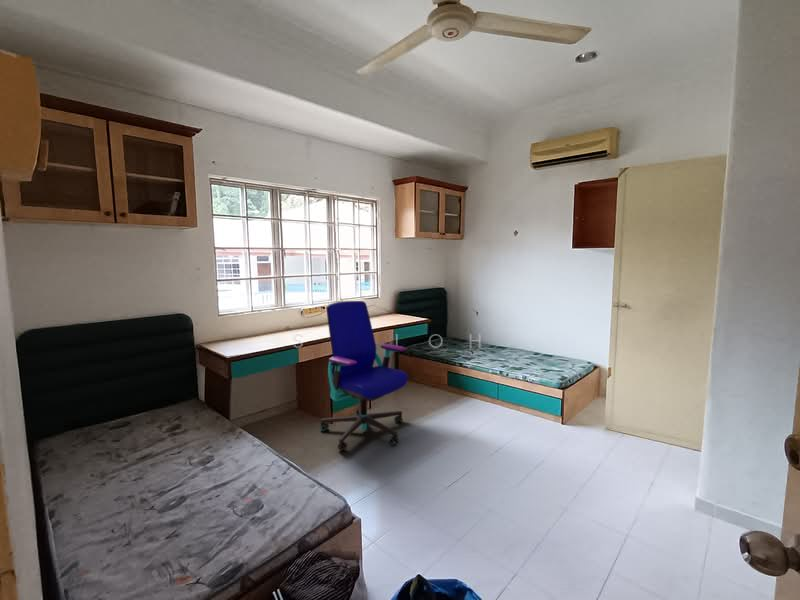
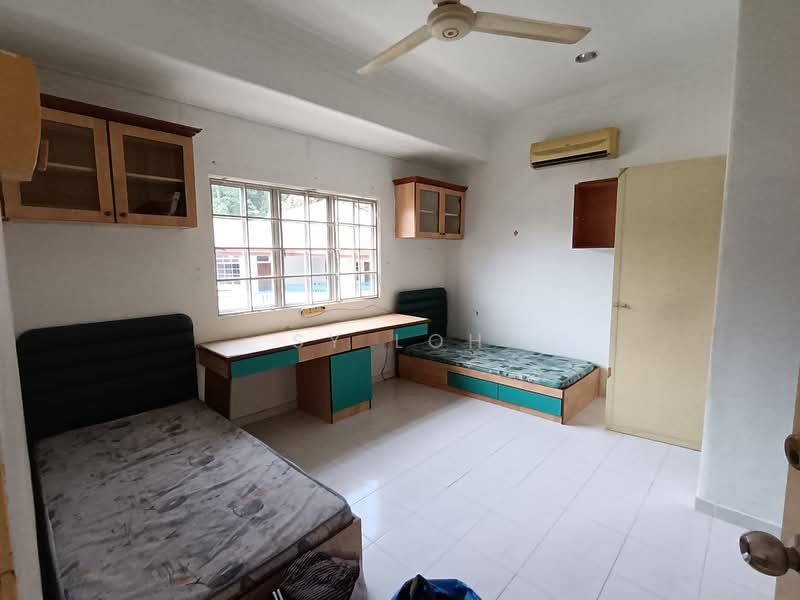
- office chair [319,300,410,452]
